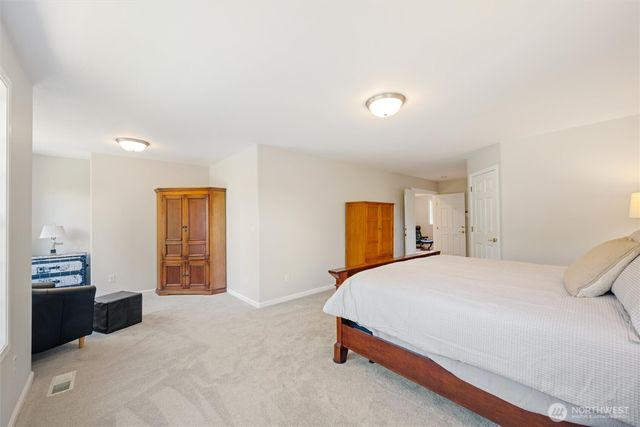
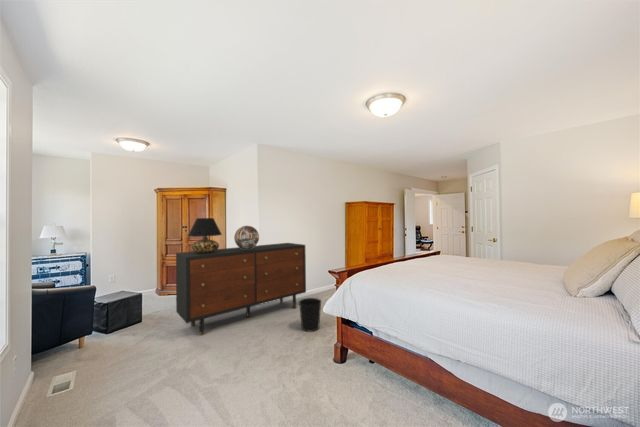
+ table lamp [187,217,223,253]
+ dresser [175,242,307,337]
+ decorative sphere [233,225,260,249]
+ wastebasket [298,297,323,333]
